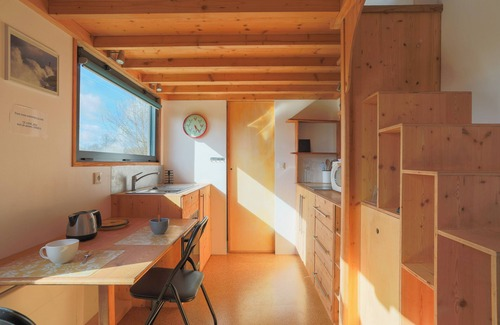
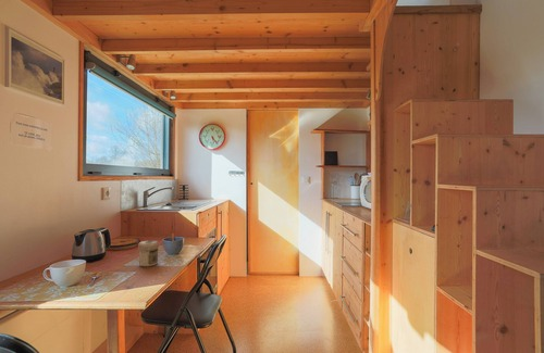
+ jar [137,239,160,267]
